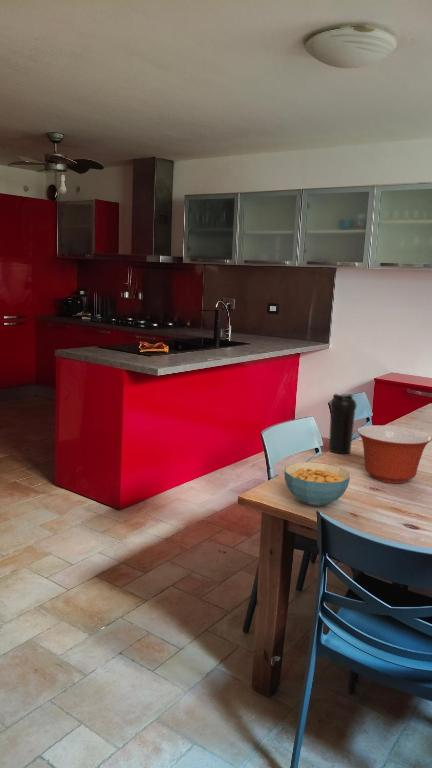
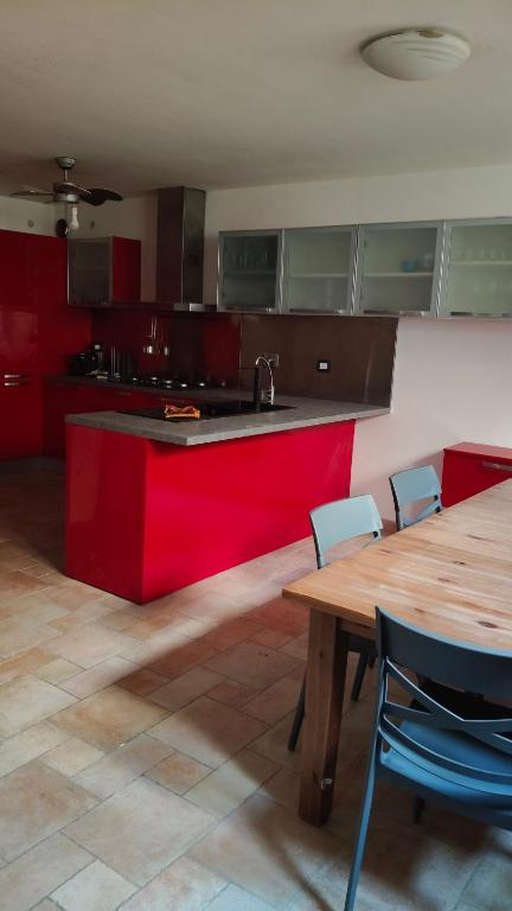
- mixing bowl [356,425,432,484]
- water bottle [328,393,358,455]
- cereal bowl [283,461,351,507]
